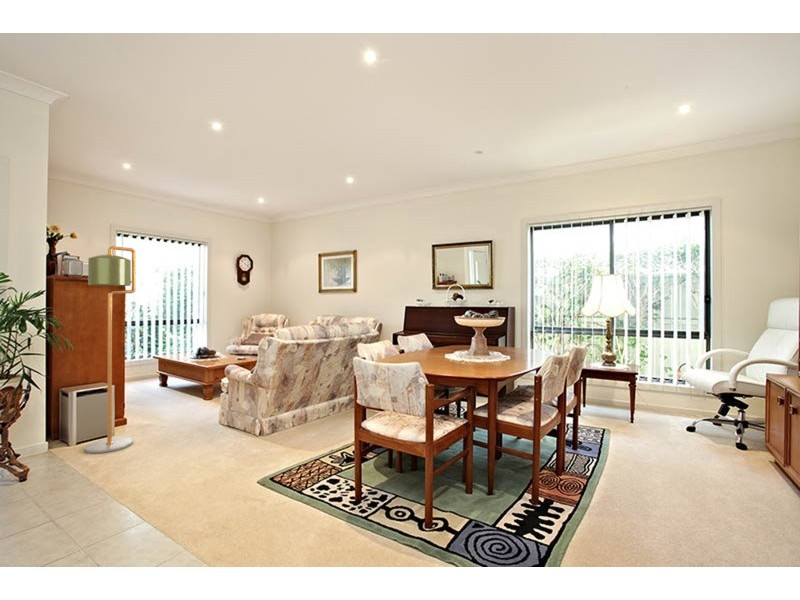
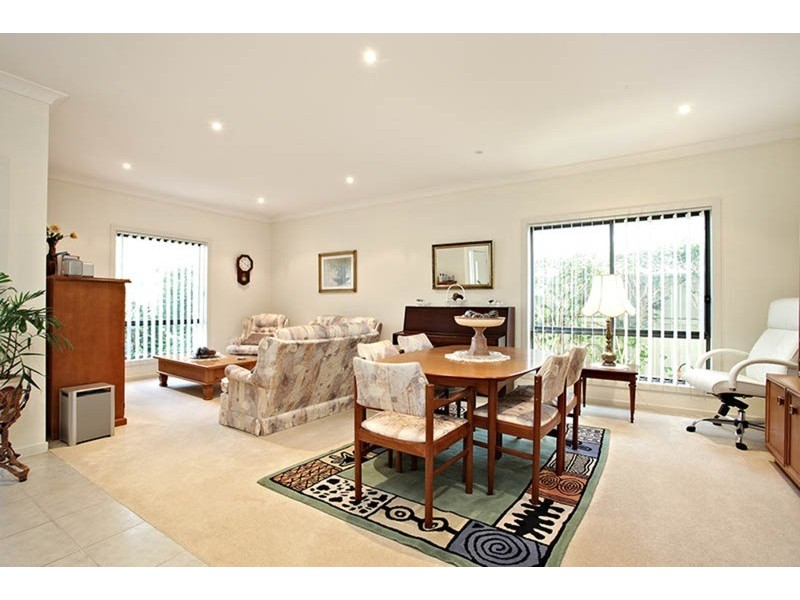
- floor lamp [84,245,137,454]
